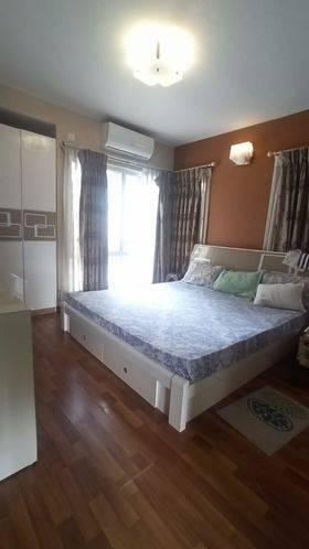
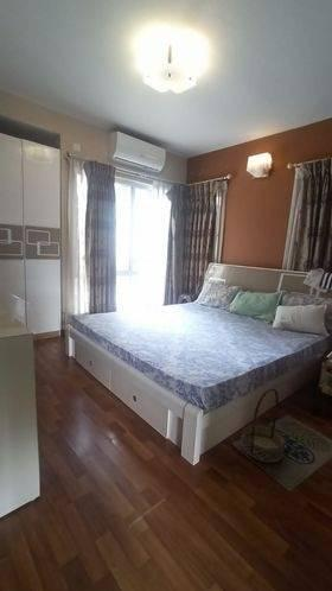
+ basket [240,387,287,464]
